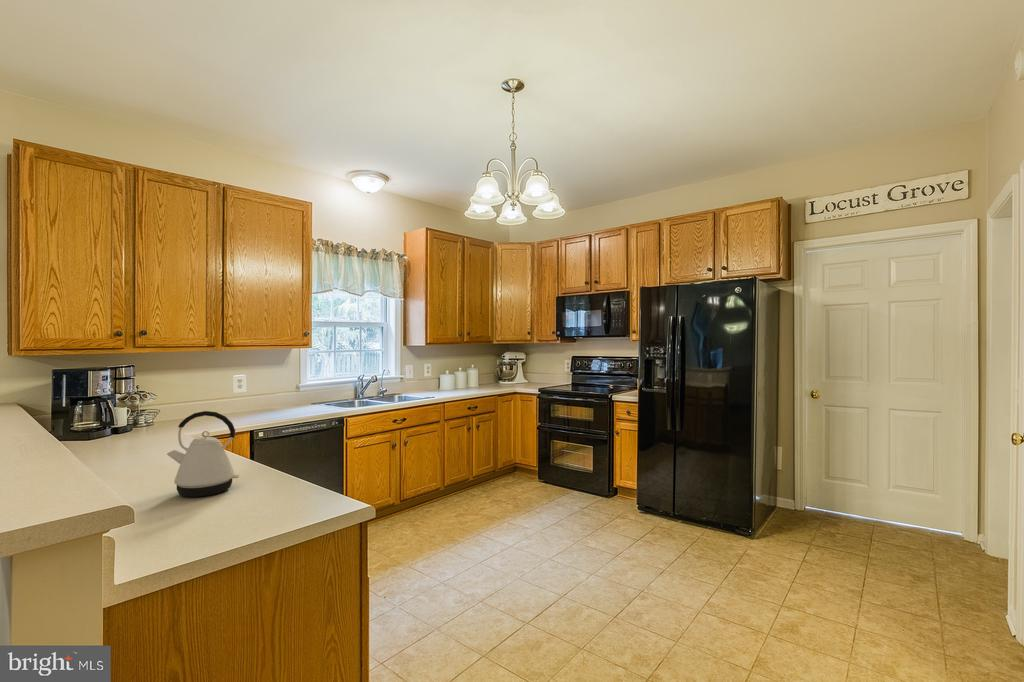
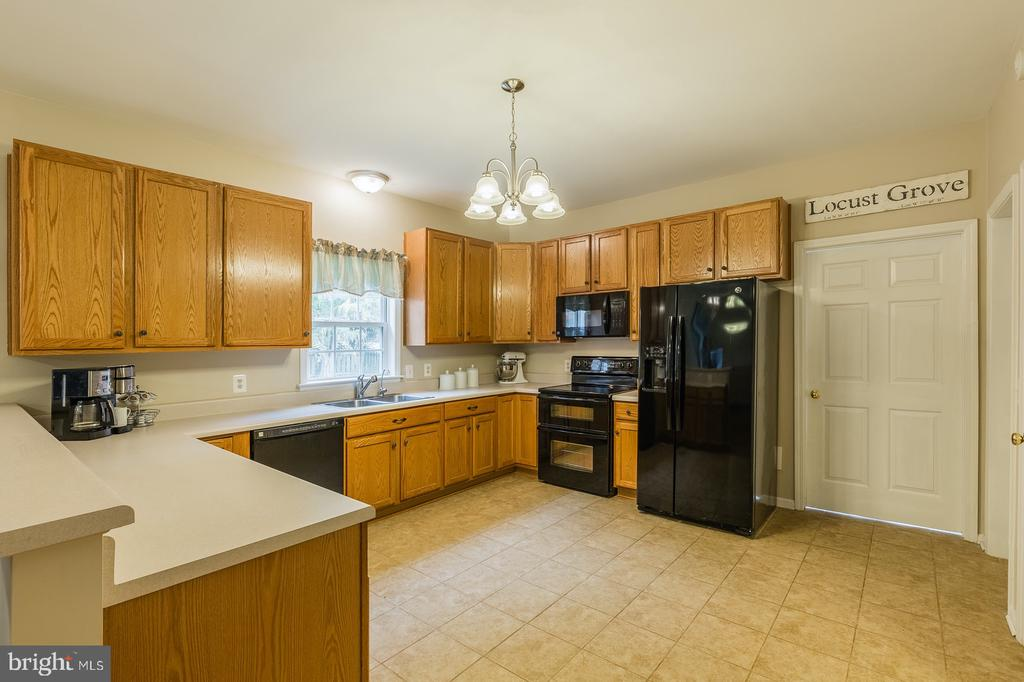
- kettle [166,410,240,498]
